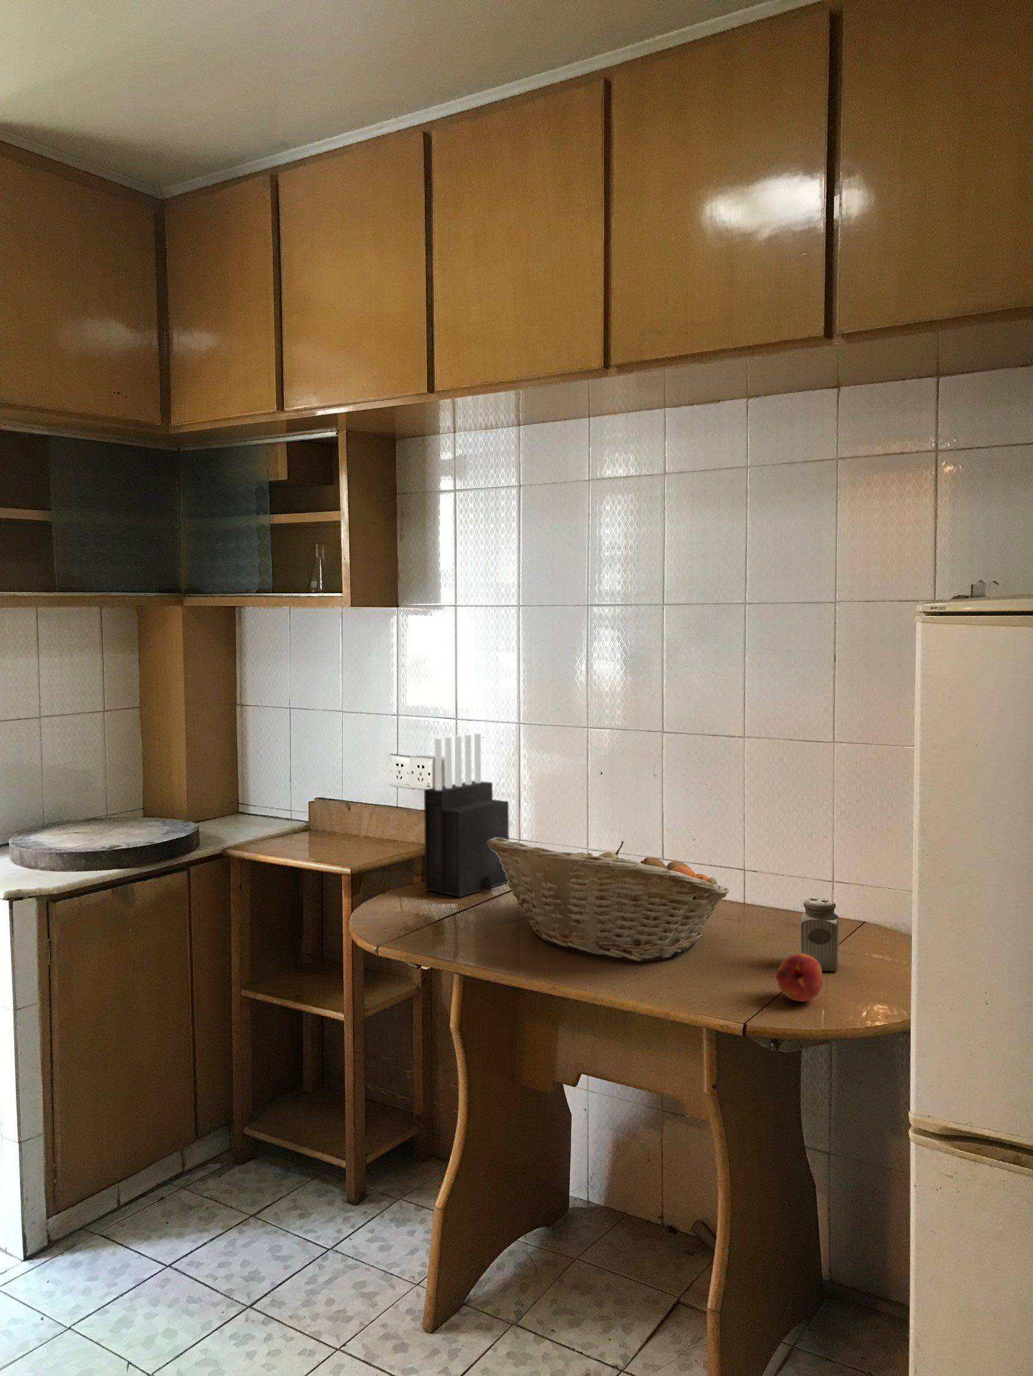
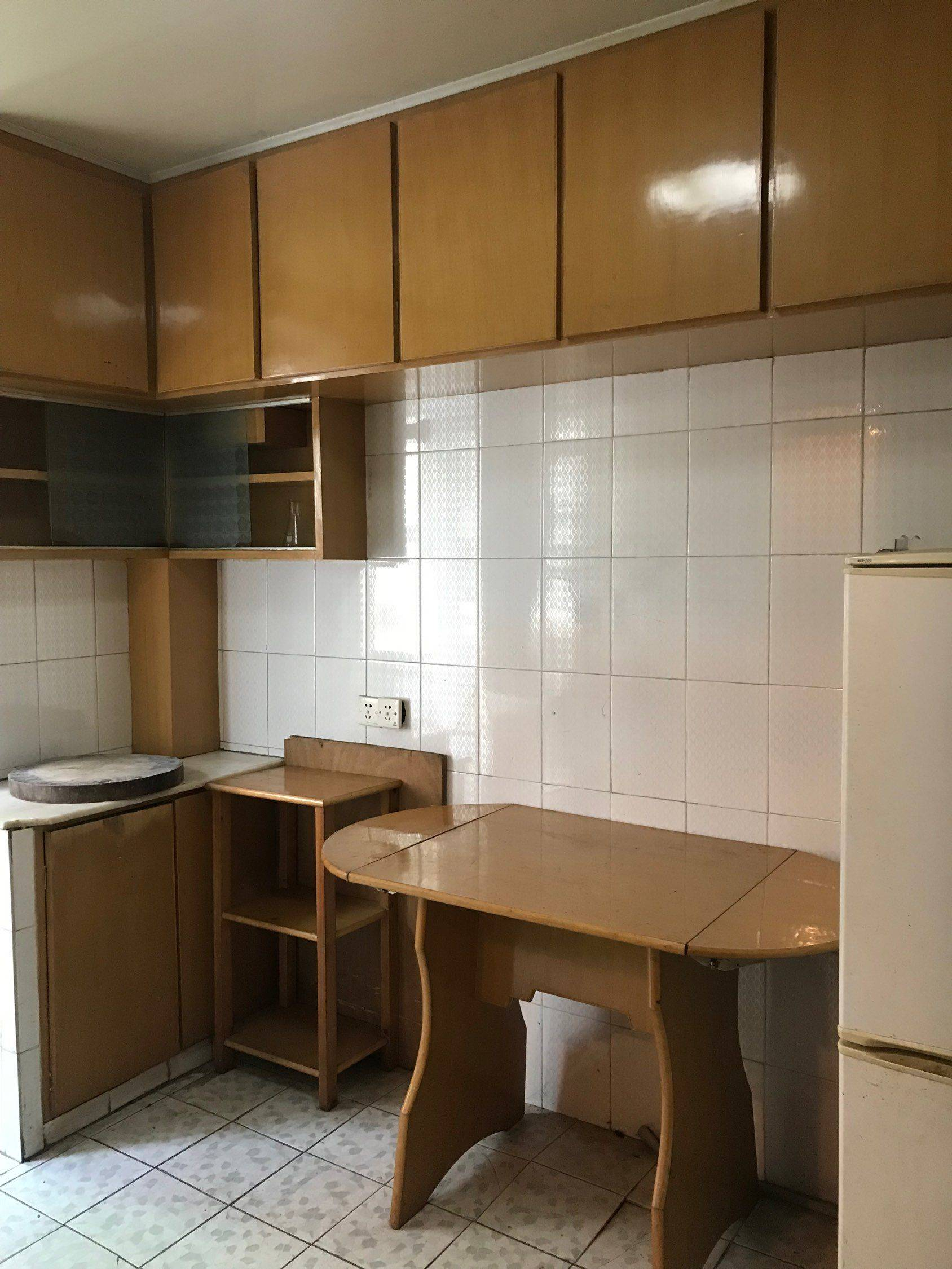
- knife block [423,733,510,898]
- salt shaker [801,898,839,972]
- fruit basket [487,838,729,962]
- fruit [775,953,824,1002]
